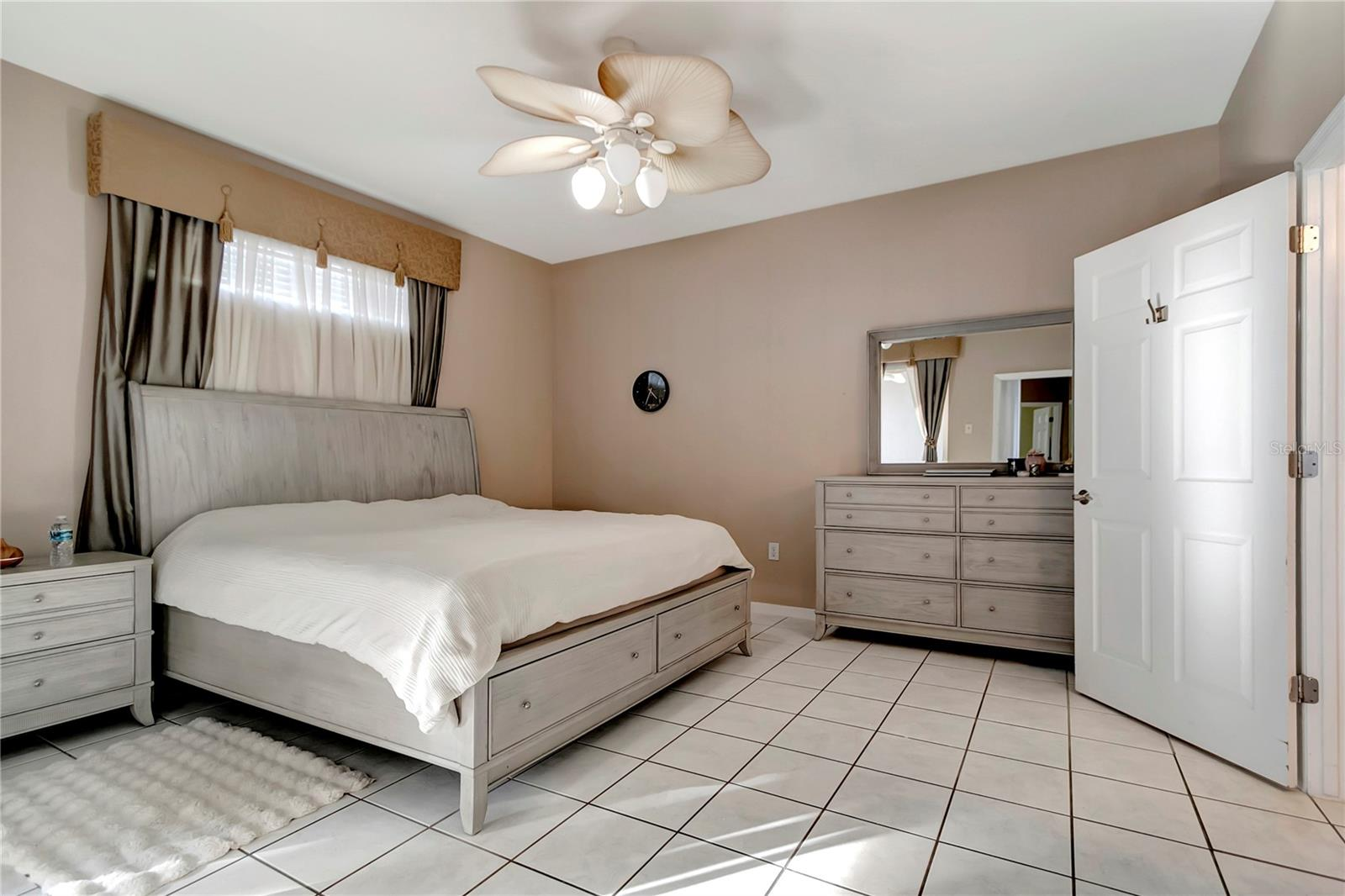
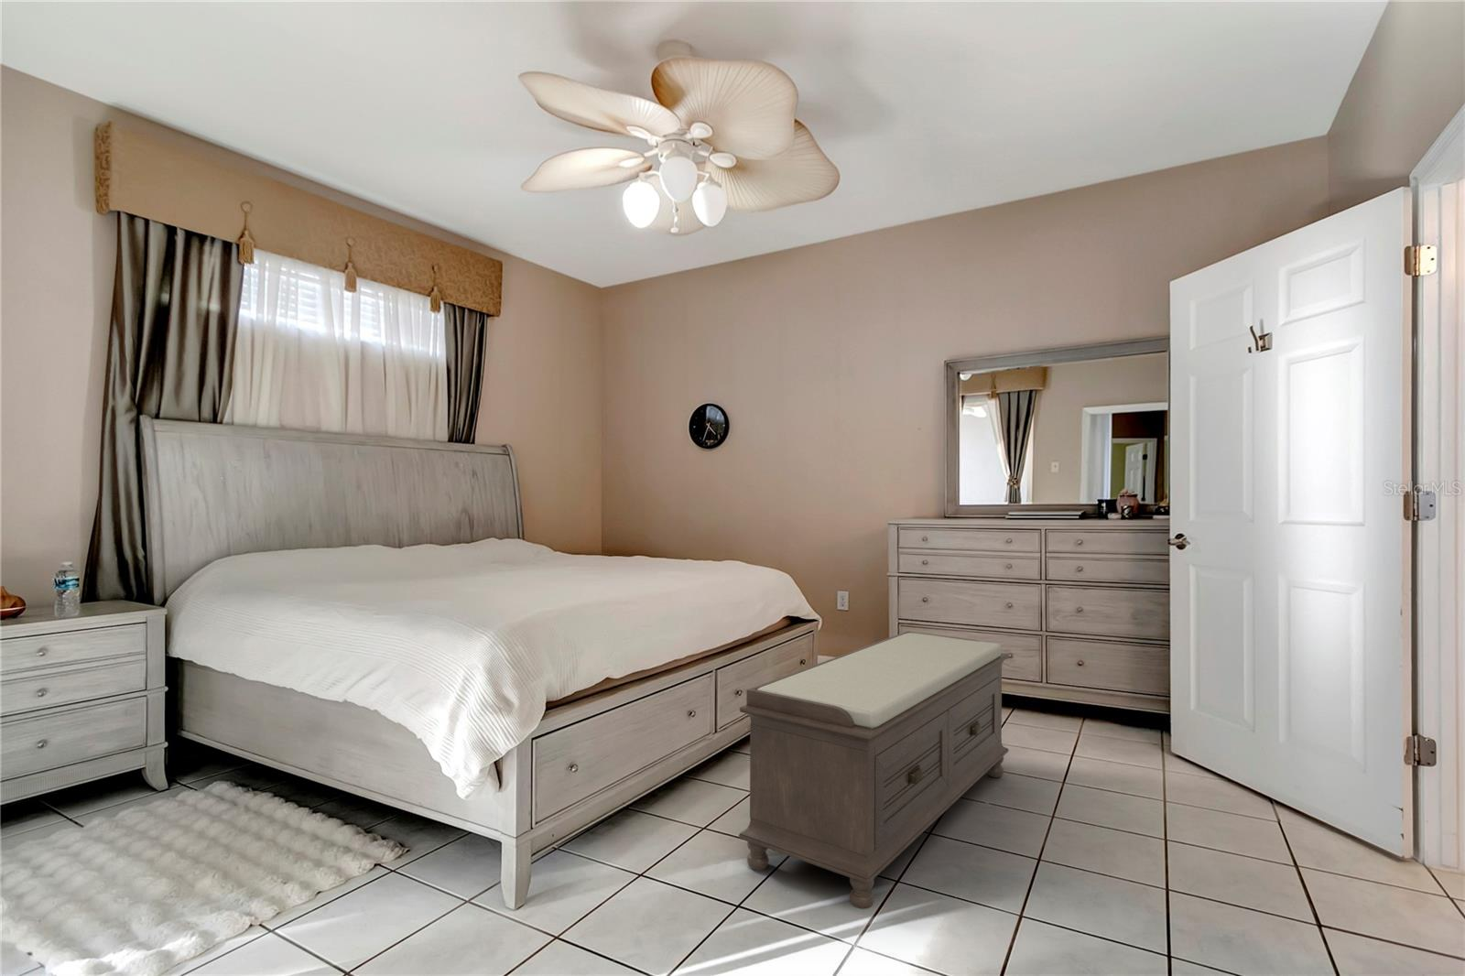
+ bench [738,630,1010,910]
